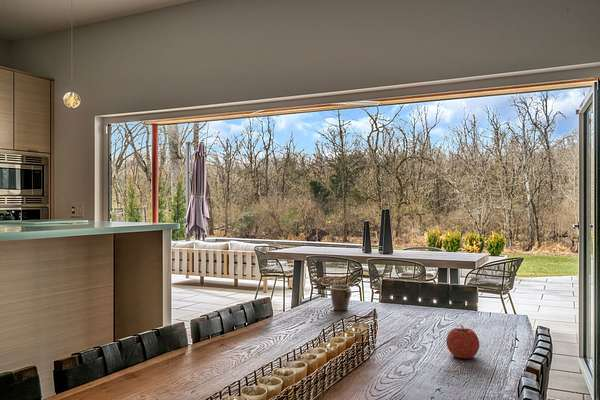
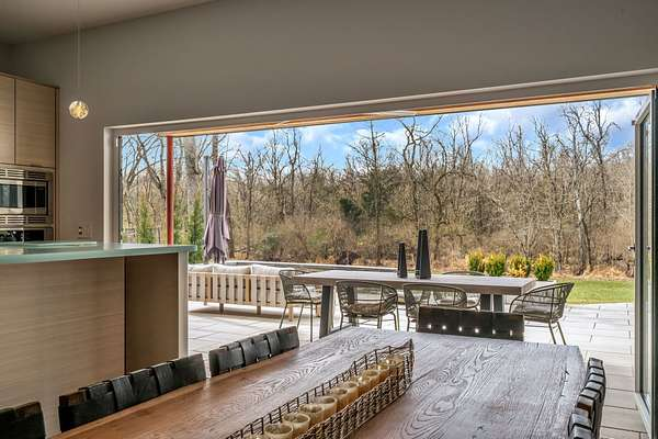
- mug [328,284,353,312]
- fruit [445,324,480,360]
